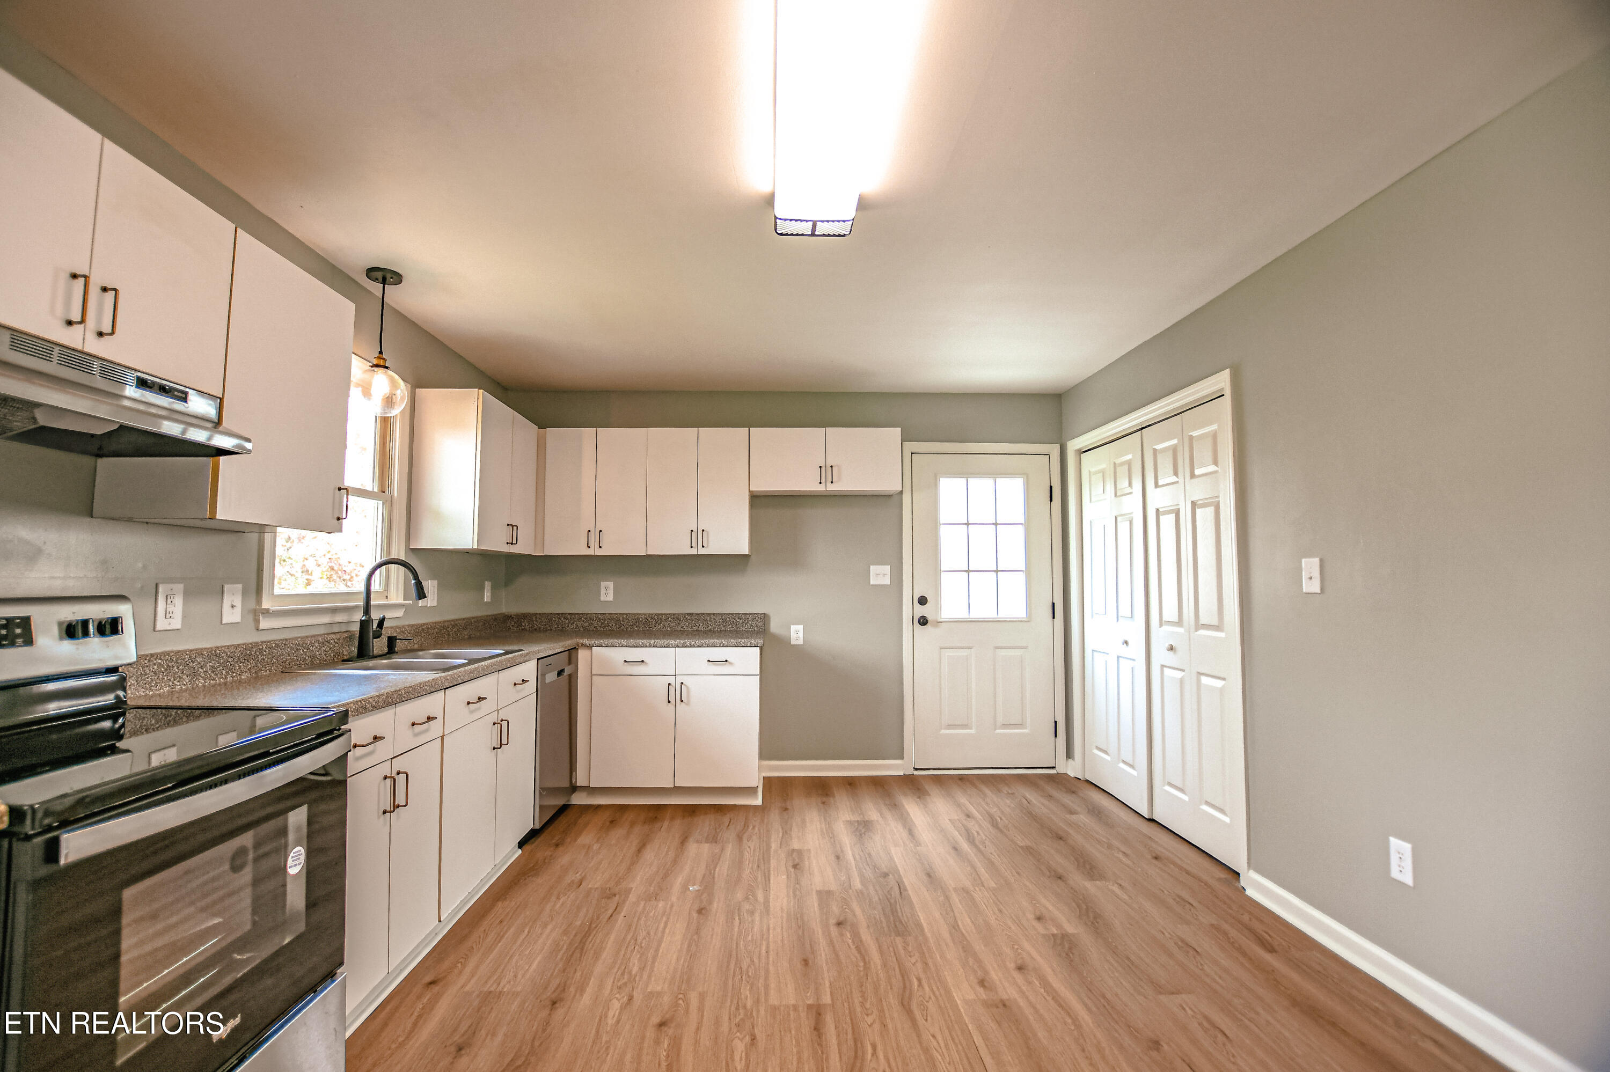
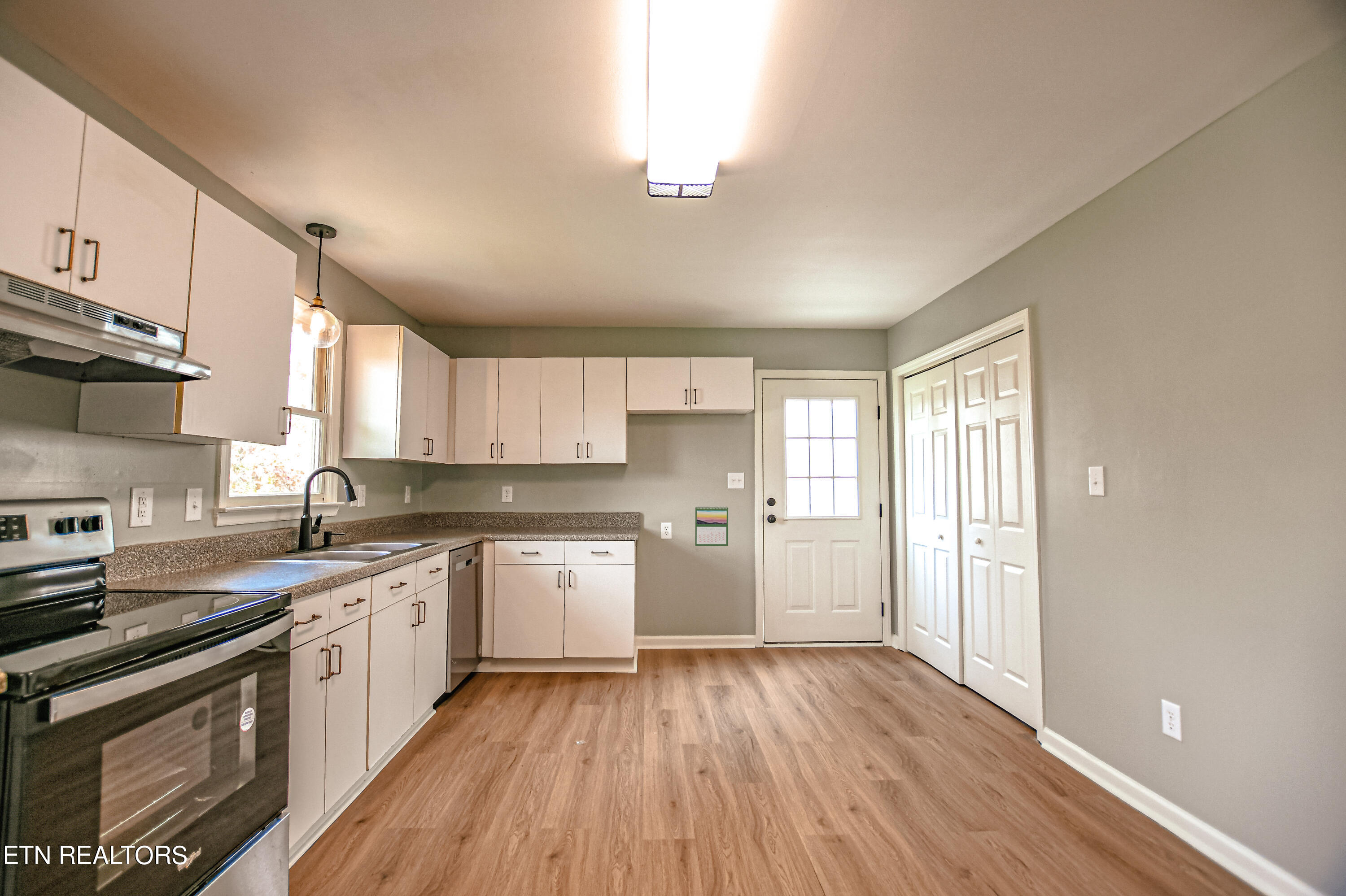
+ calendar [695,505,729,547]
